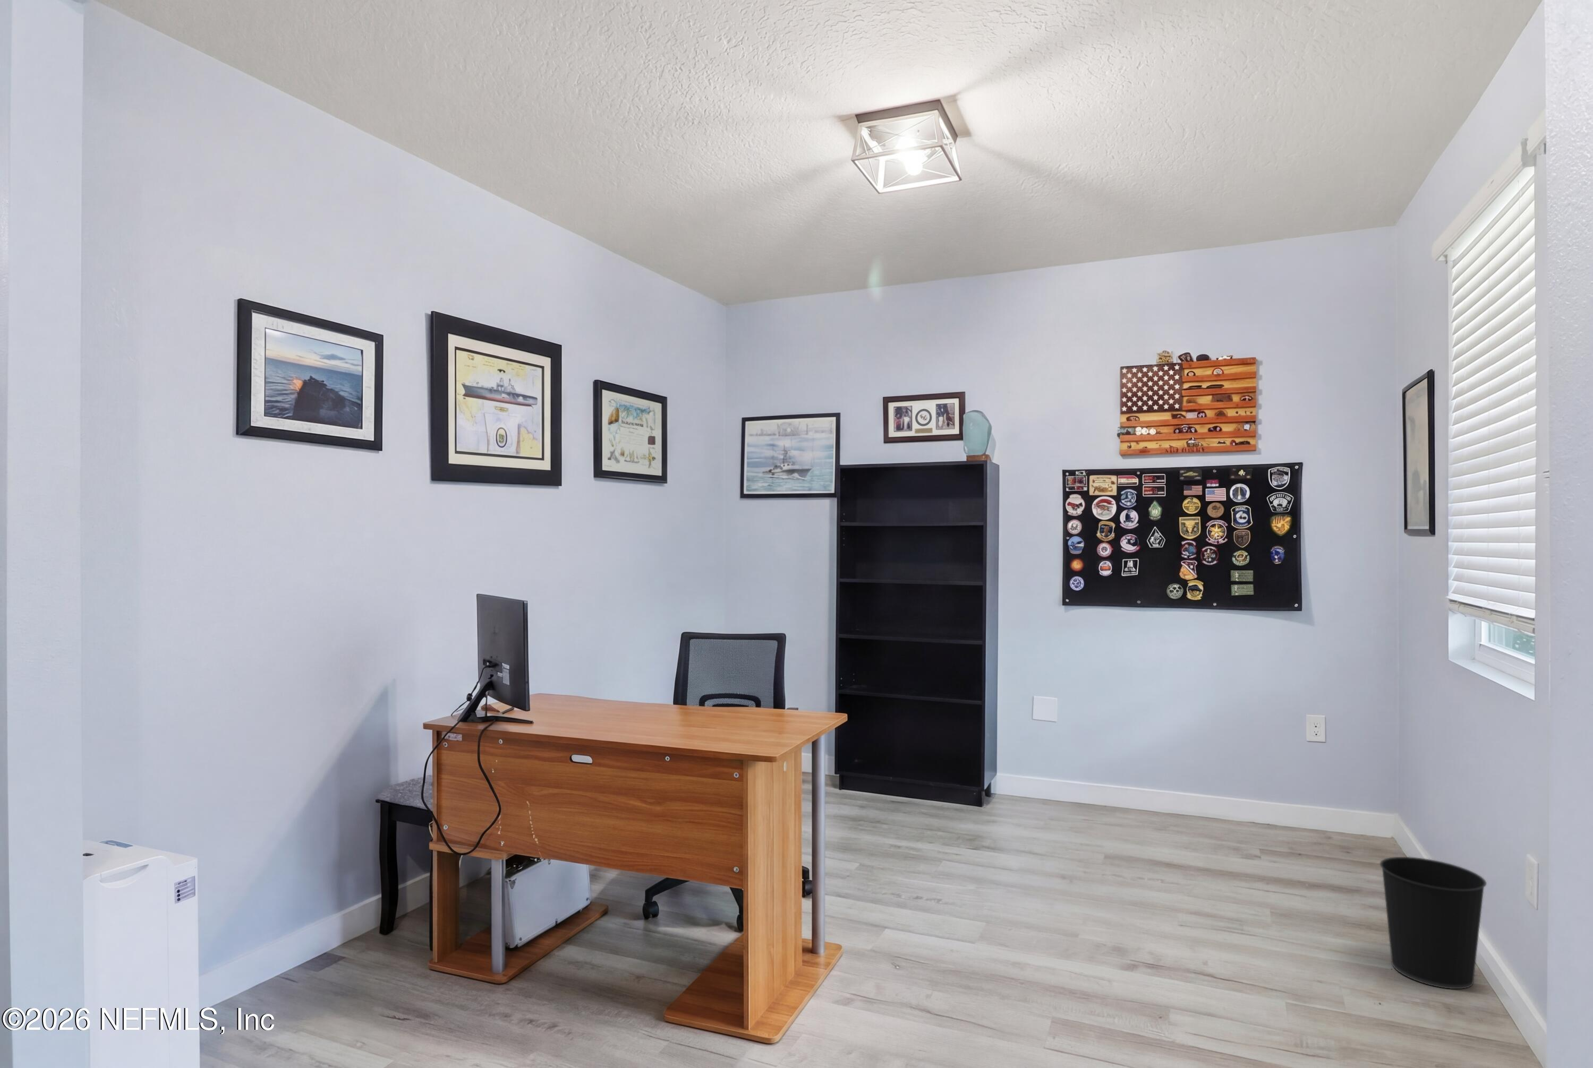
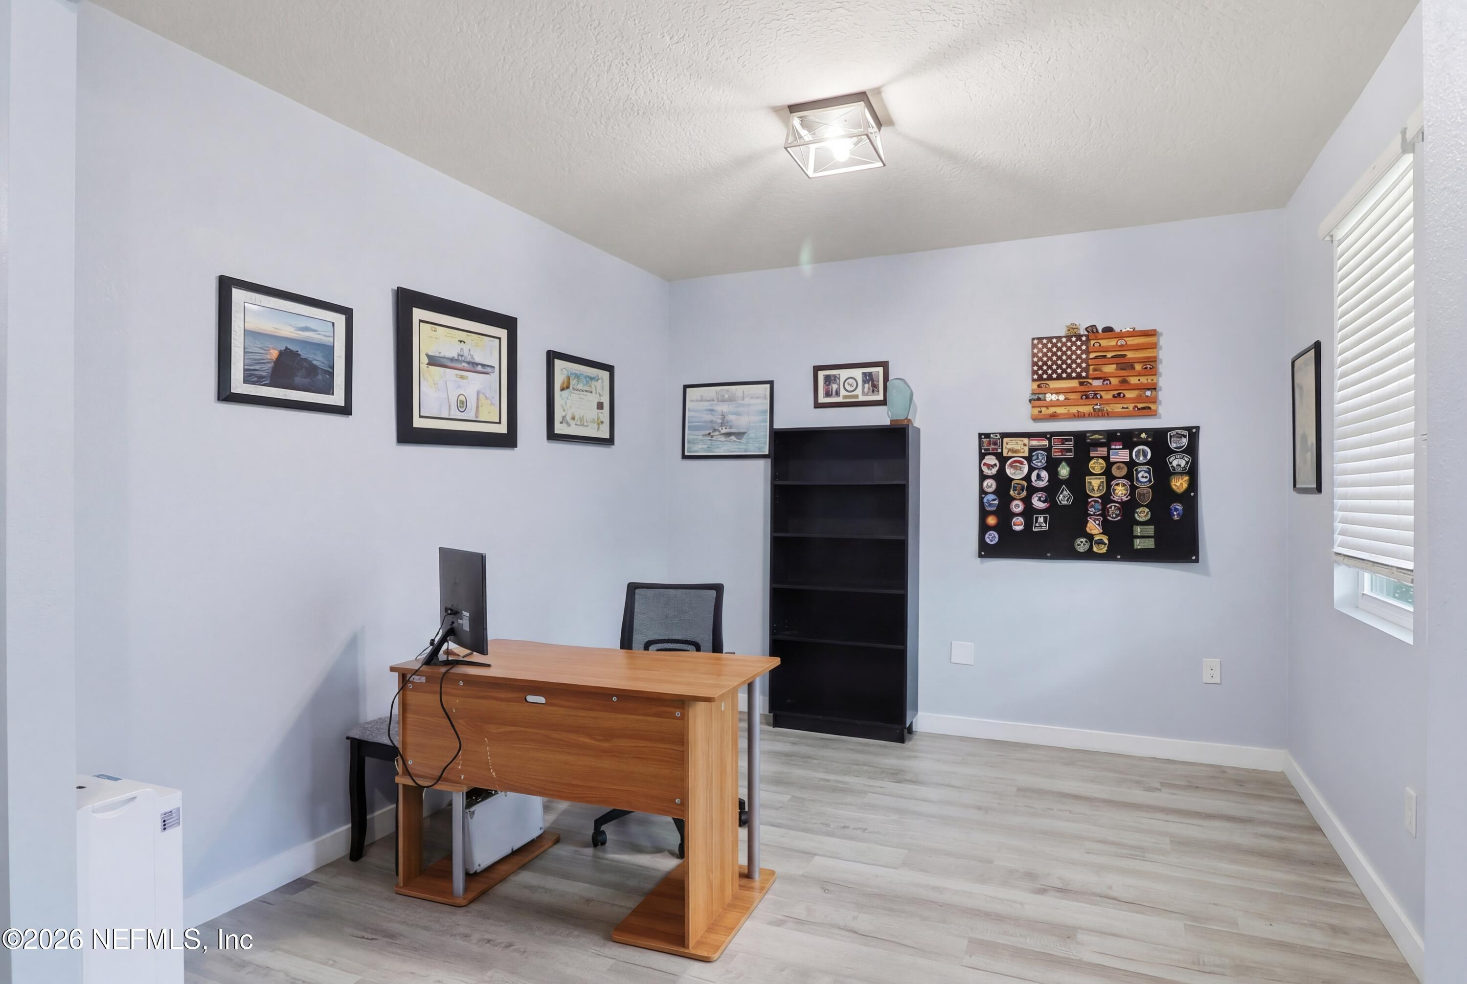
- wastebasket [1378,856,1487,989]
